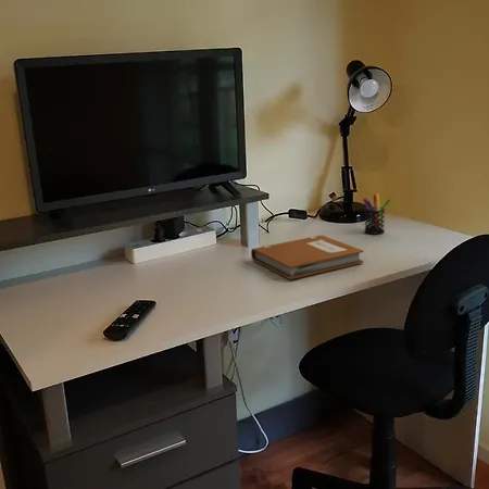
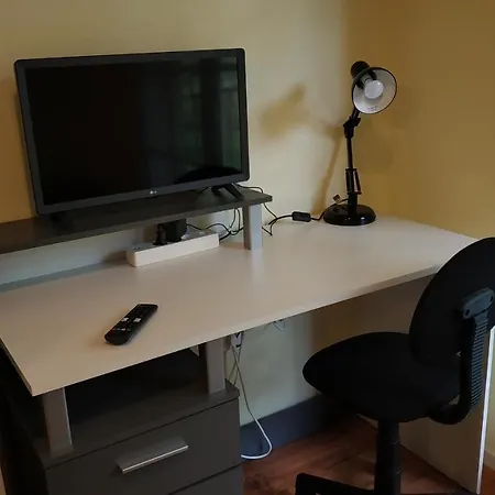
- pen holder [362,192,391,235]
- notebook [250,234,365,280]
